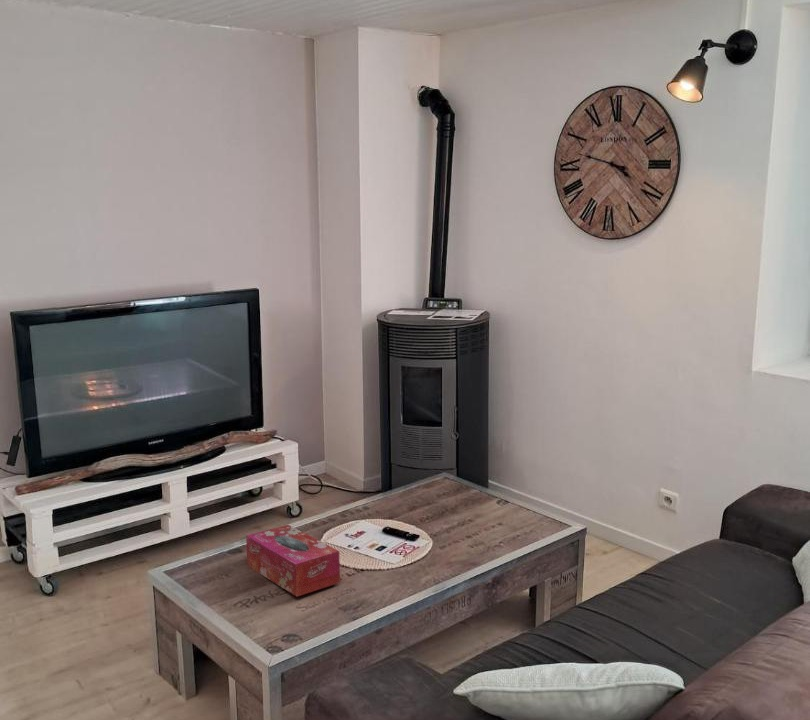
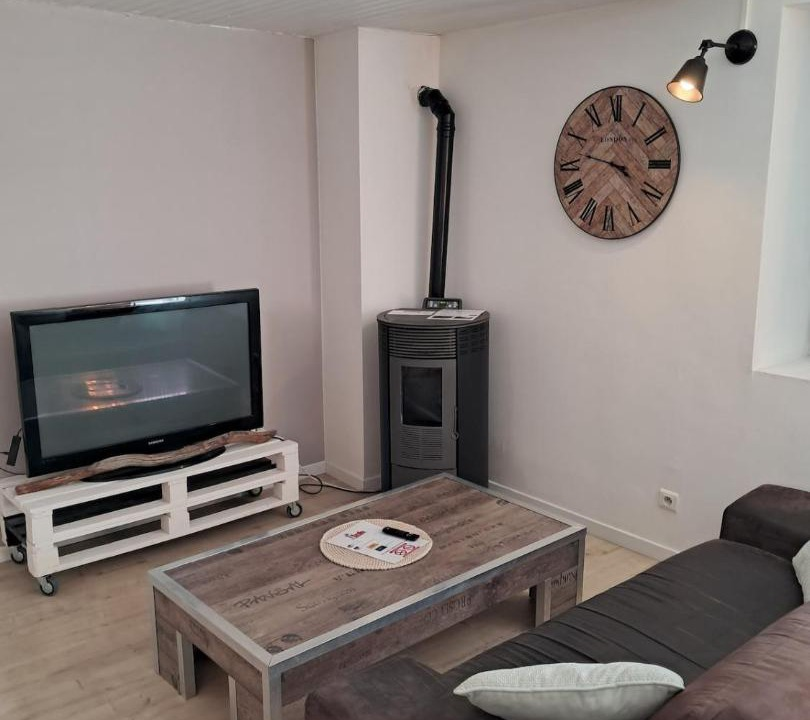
- tissue box [245,524,341,598]
